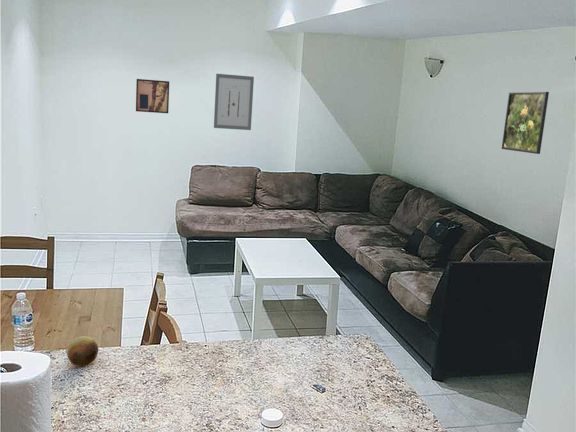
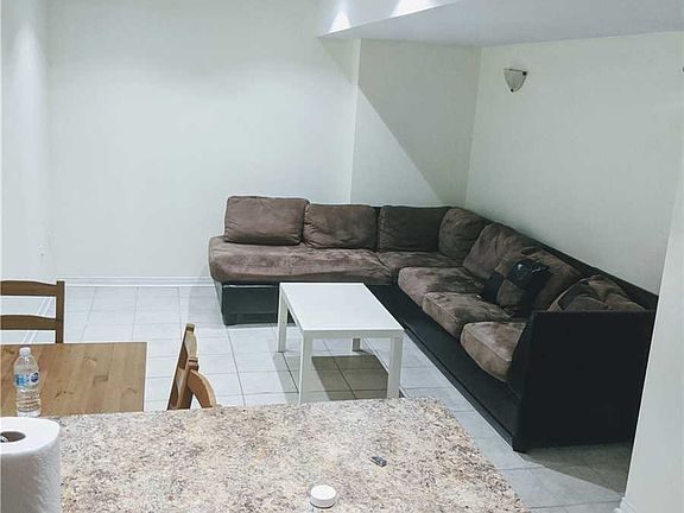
- wall art [135,78,170,114]
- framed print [501,91,550,155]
- fruit [66,335,99,367]
- wall art [213,73,255,131]
